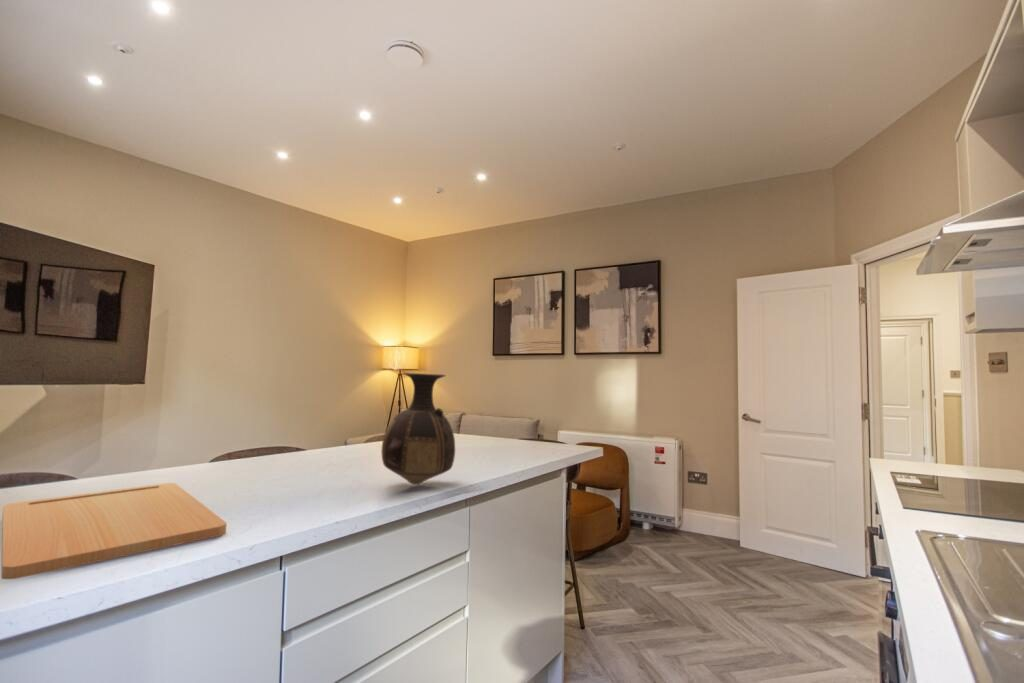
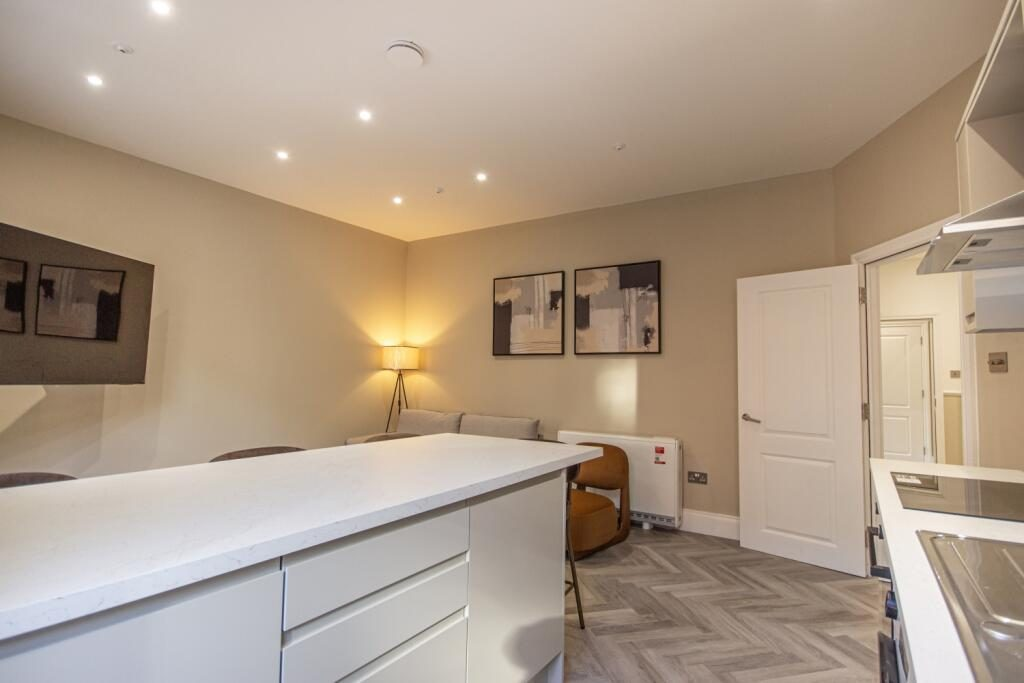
- vase [380,371,456,486]
- cutting board [0,482,228,580]
